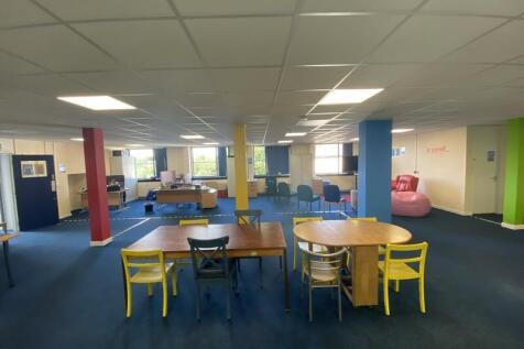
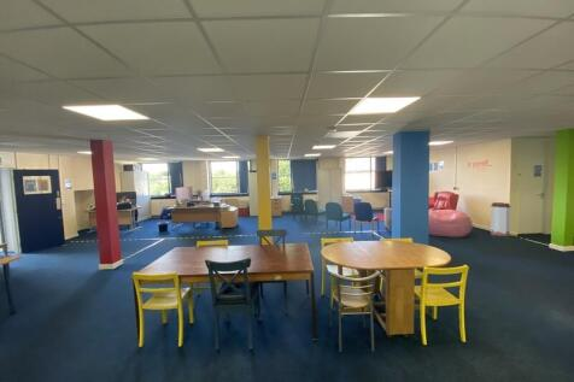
+ trash can [490,201,511,239]
